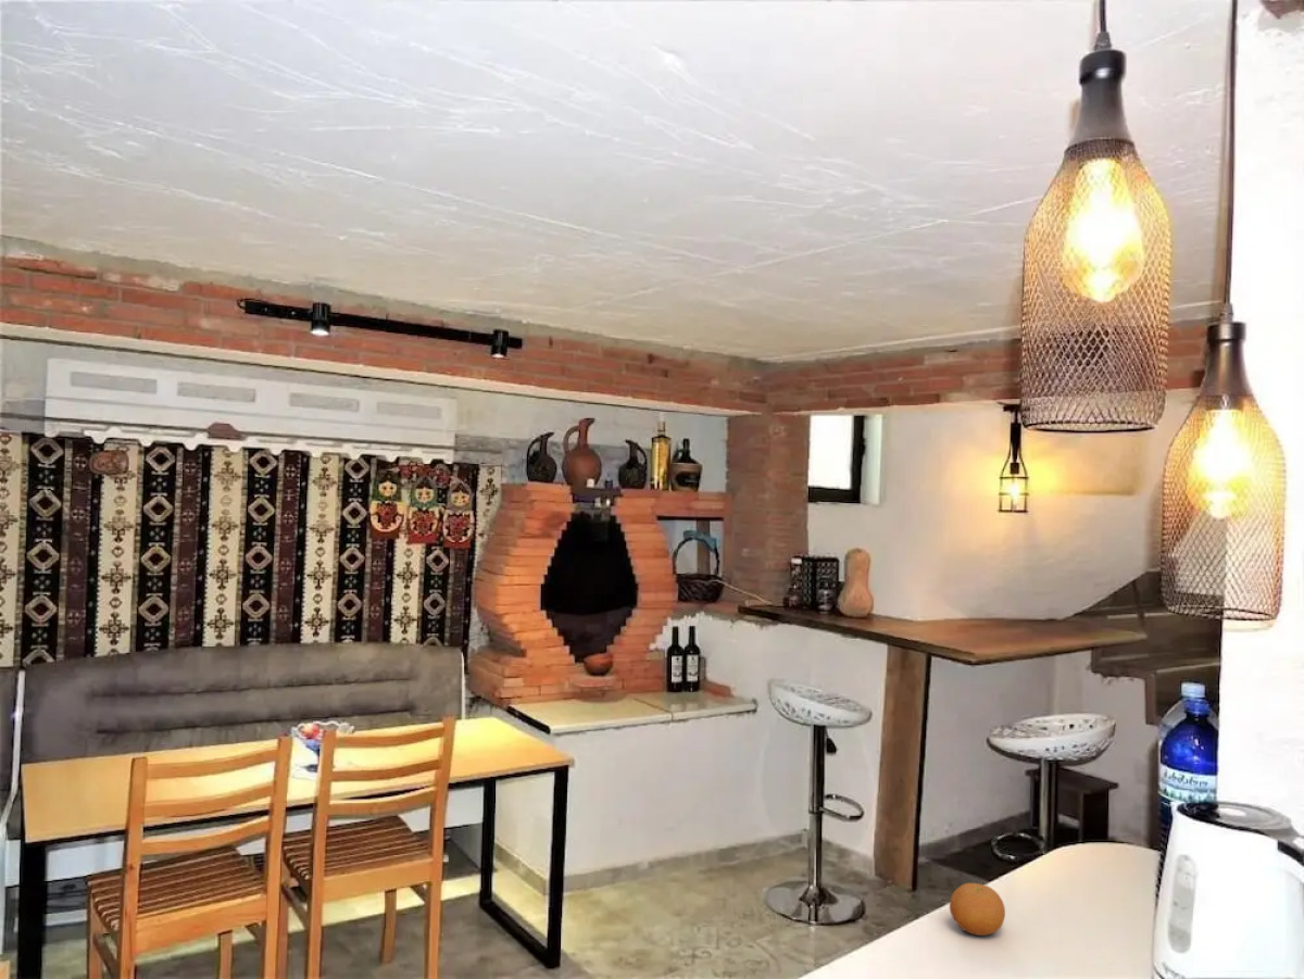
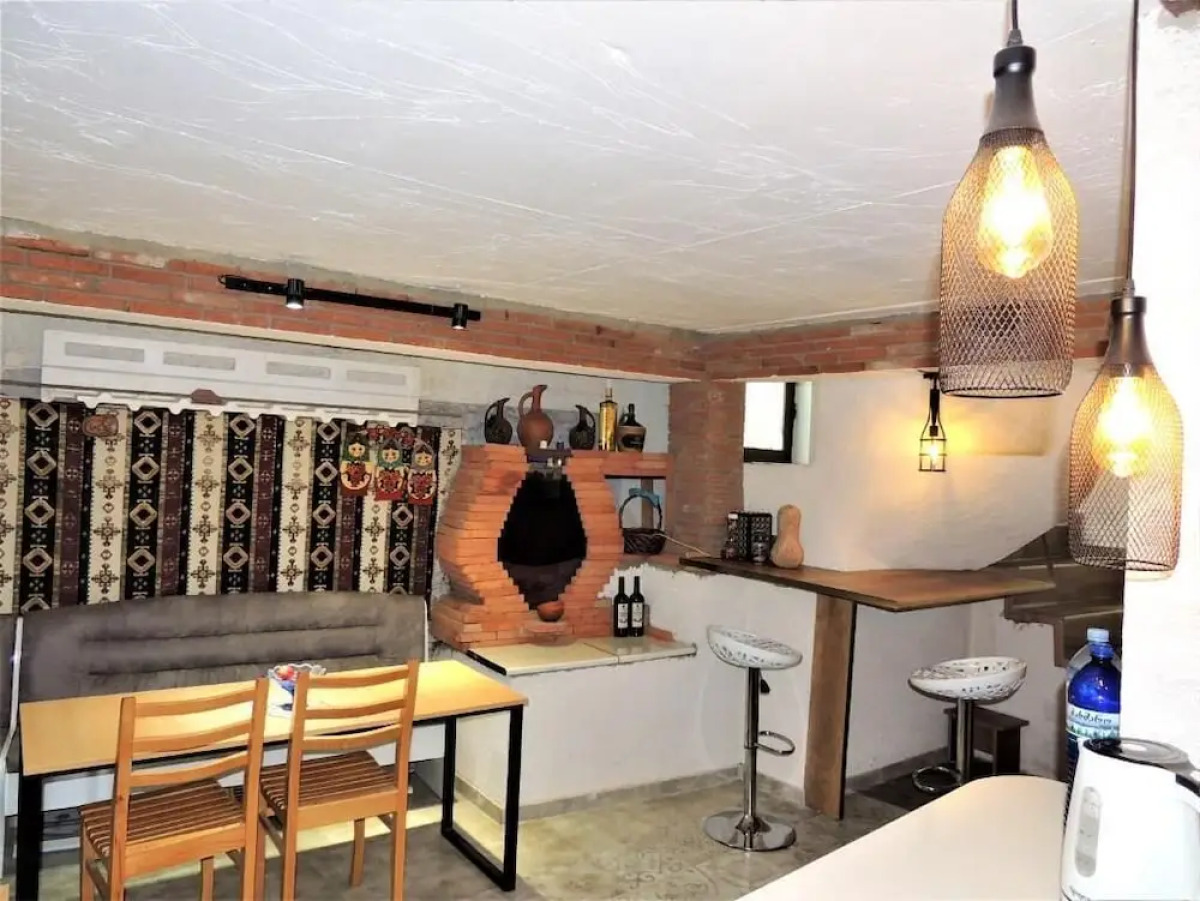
- fruit [949,882,1006,937]
